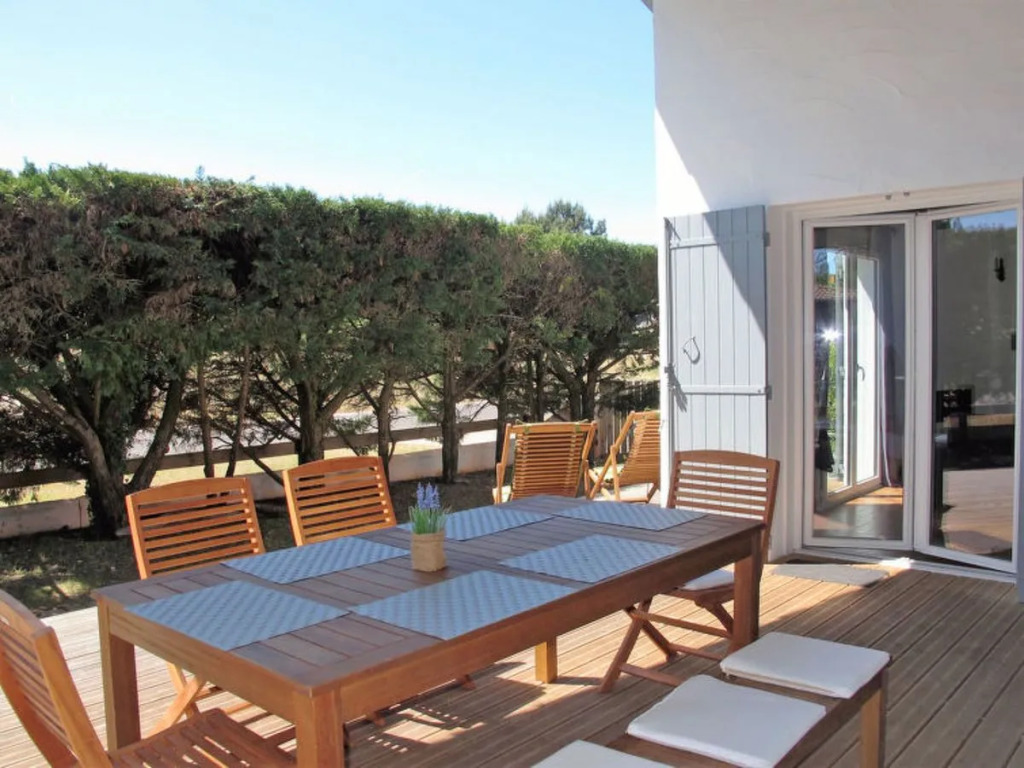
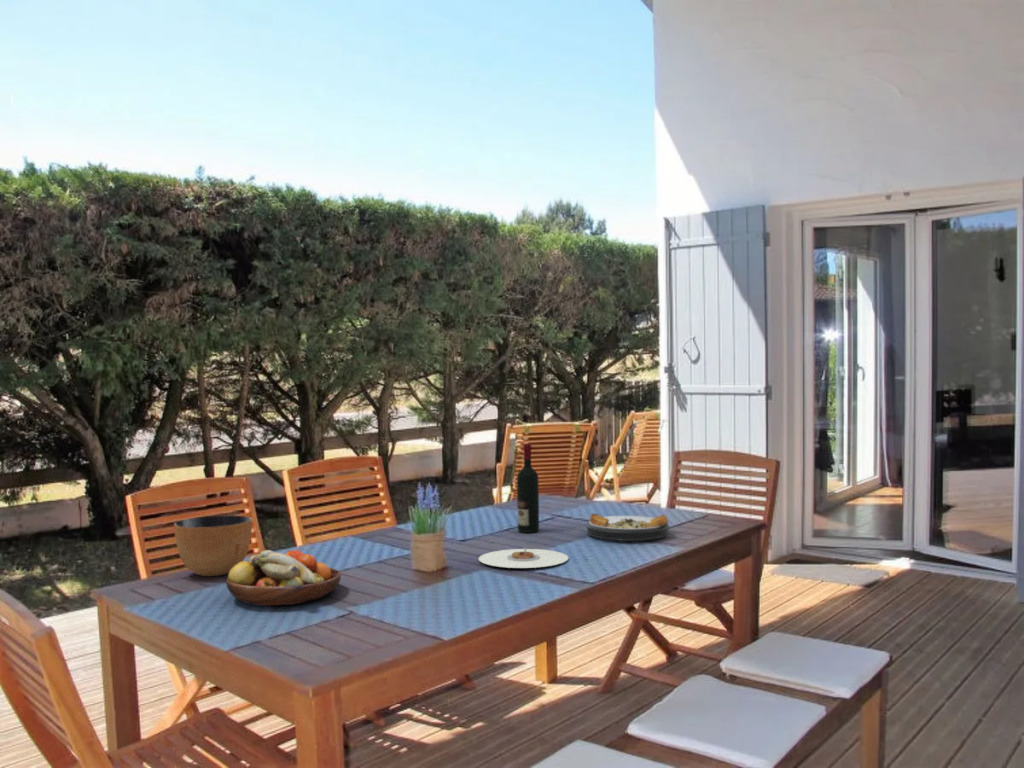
+ plate [477,546,570,569]
+ bowl [173,514,253,577]
+ fruit bowl [225,549,342,607]
+ plate [585,513,671,542]
+ alcohol [516,443,540,534]
